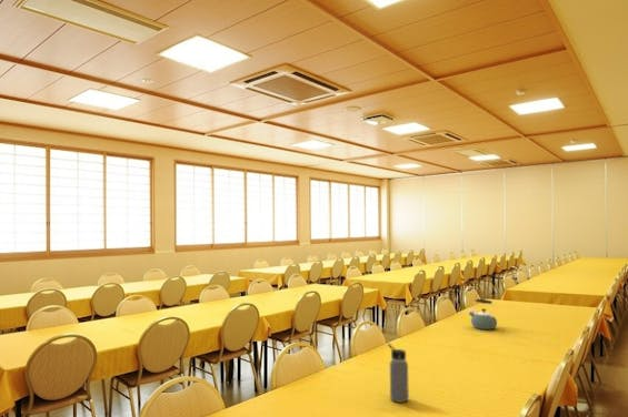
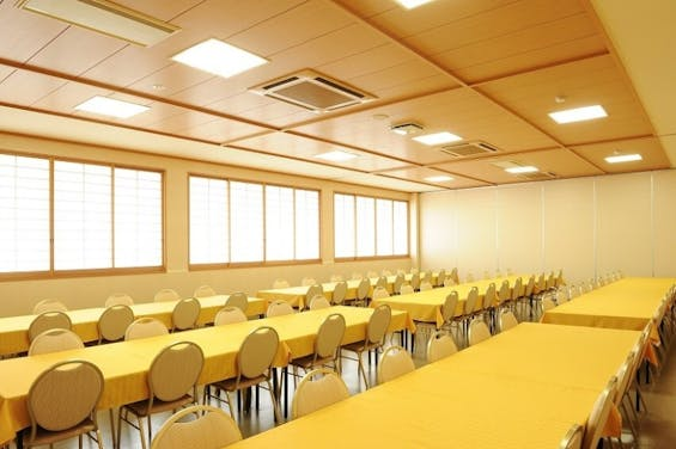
- kettle [467,298,498,330]
- water bottle [387,343,410,404]
